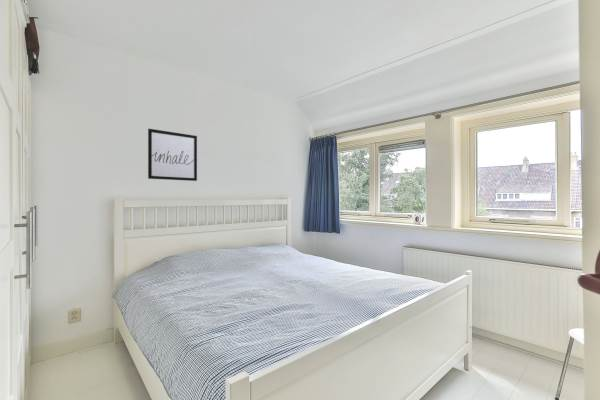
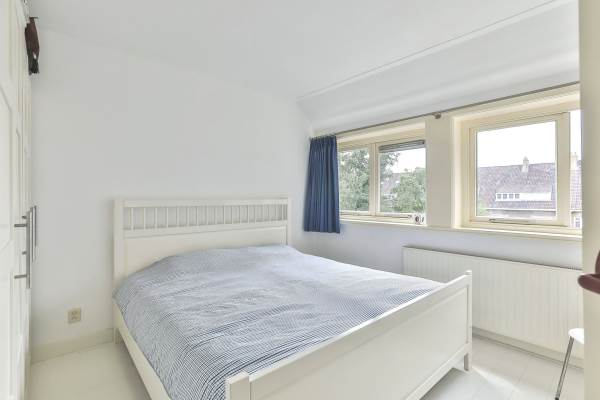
- wall art [147,128,198,182]
